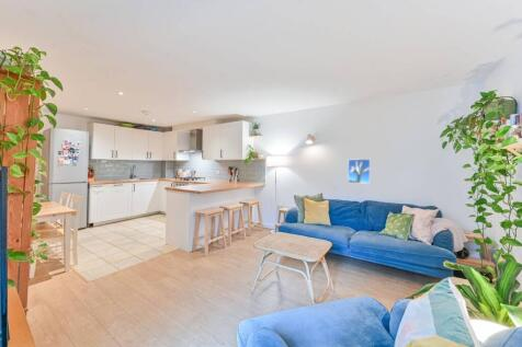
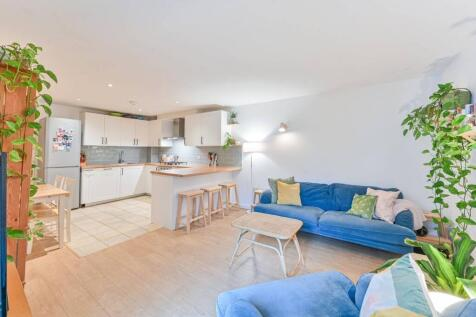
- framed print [347,158,372,185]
